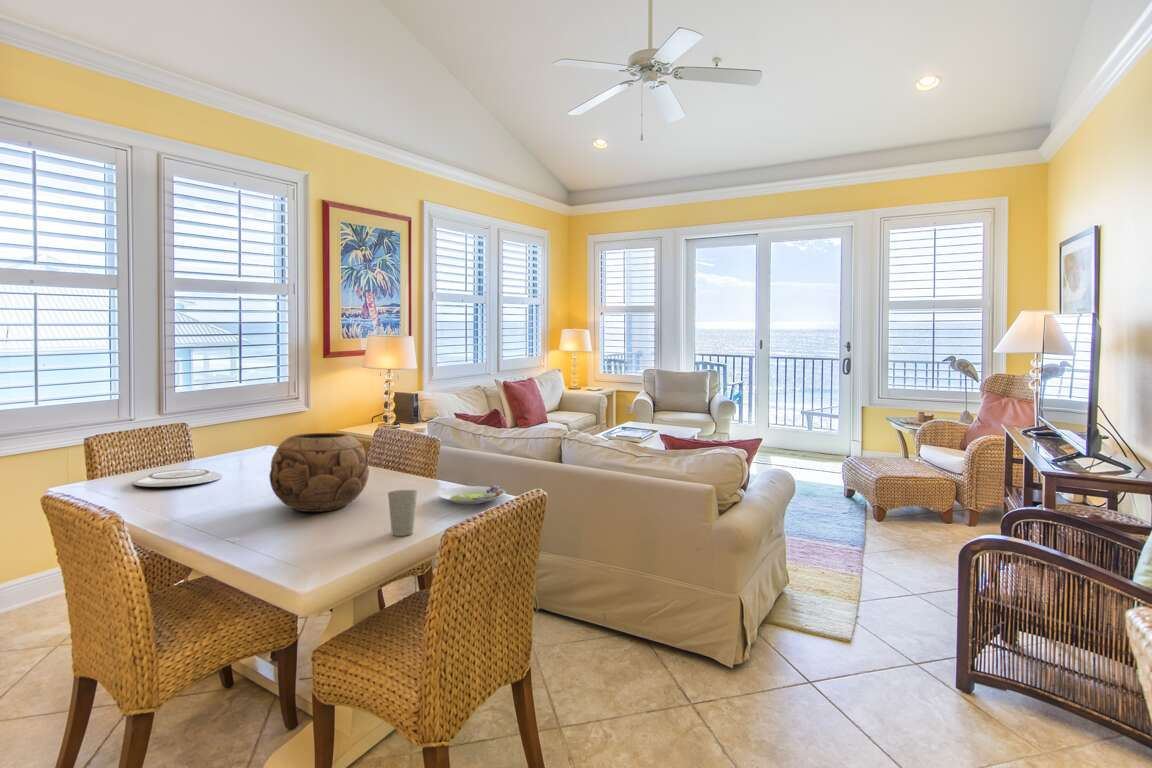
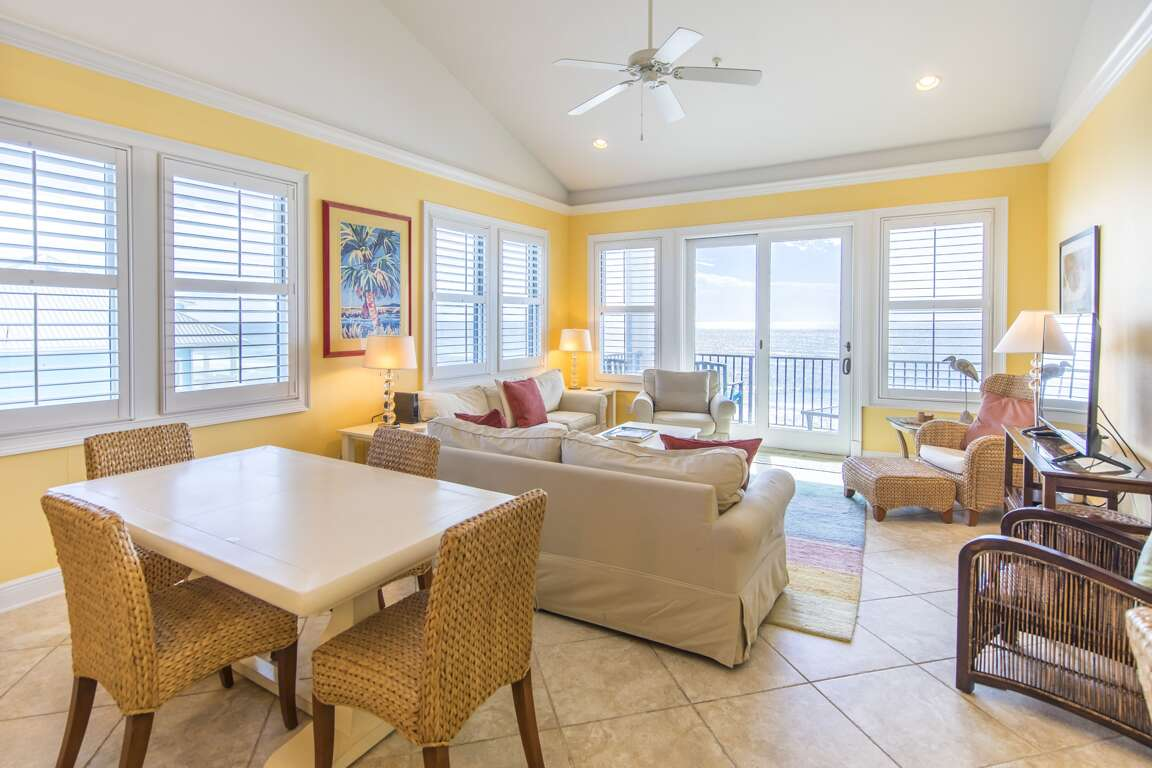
- plate [132,468,223,488]
- cup [387,489,418,537]
- decorative bowl [268,432,370,513]
- salad plate [436,484,506,505]
